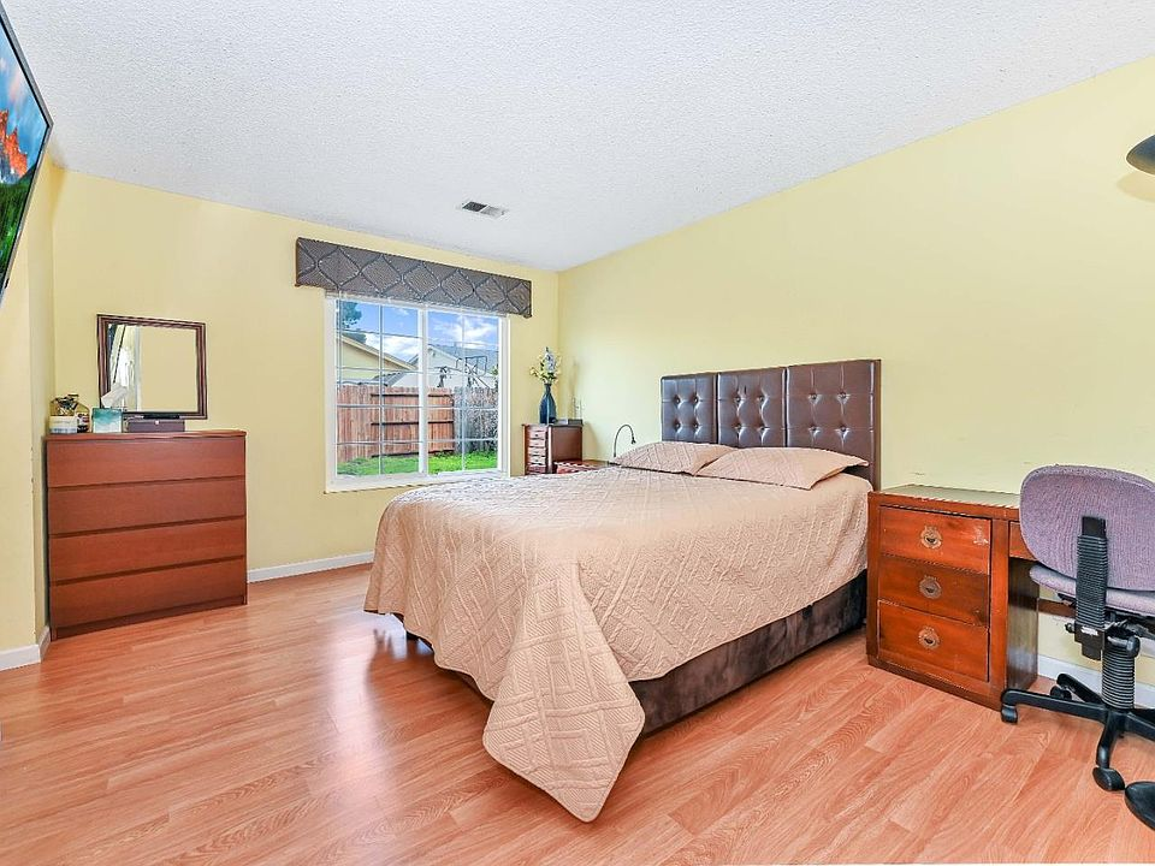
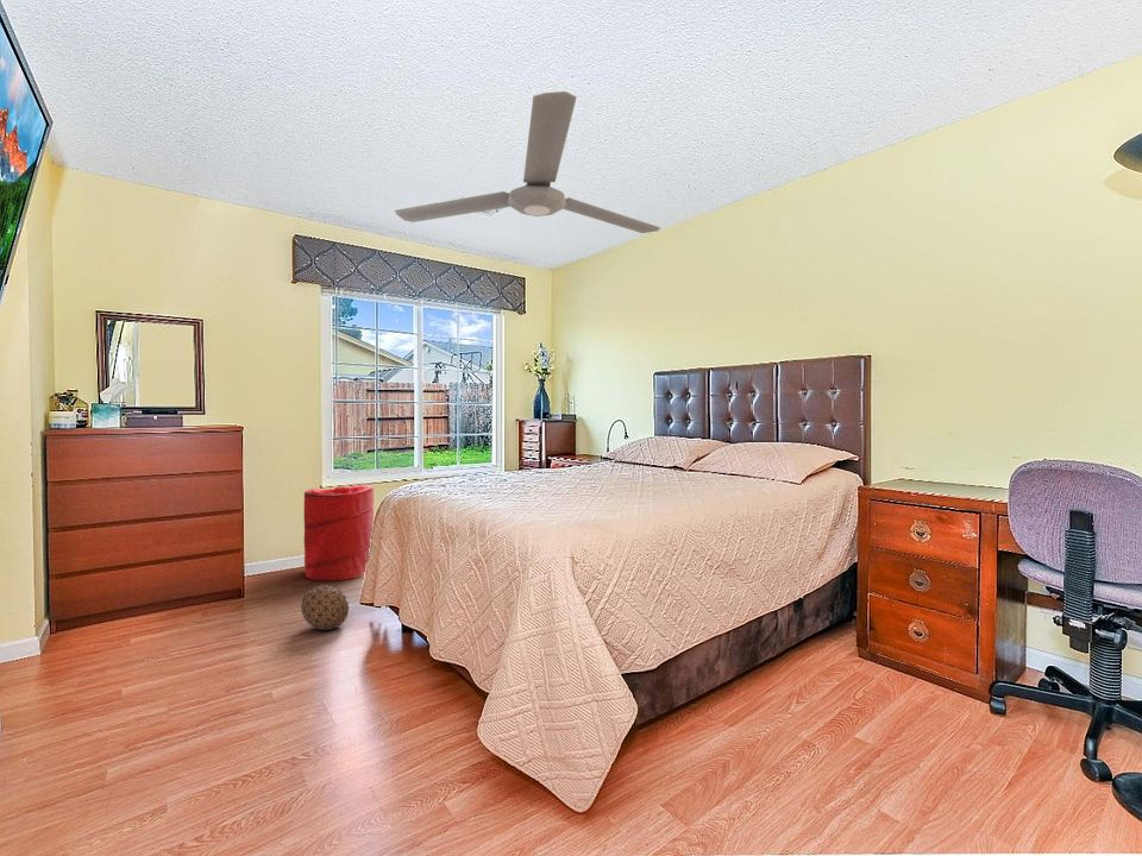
+ ceiling fan [394,90,661,234]
+ laundry hamper [302,484,375,583]
+ decorative ball [300,584,350,631]
